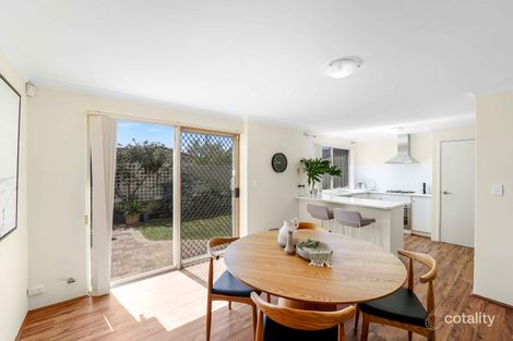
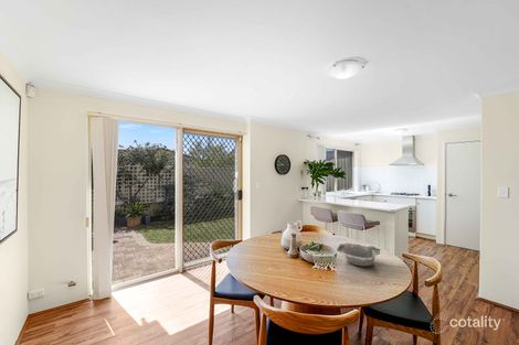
+ bowl [336,241,382,268]
